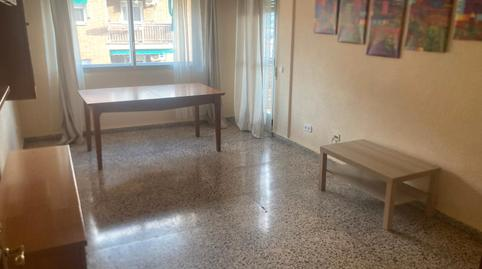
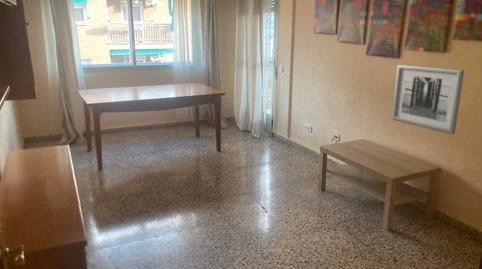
+ wall art [391,64,465,136]
